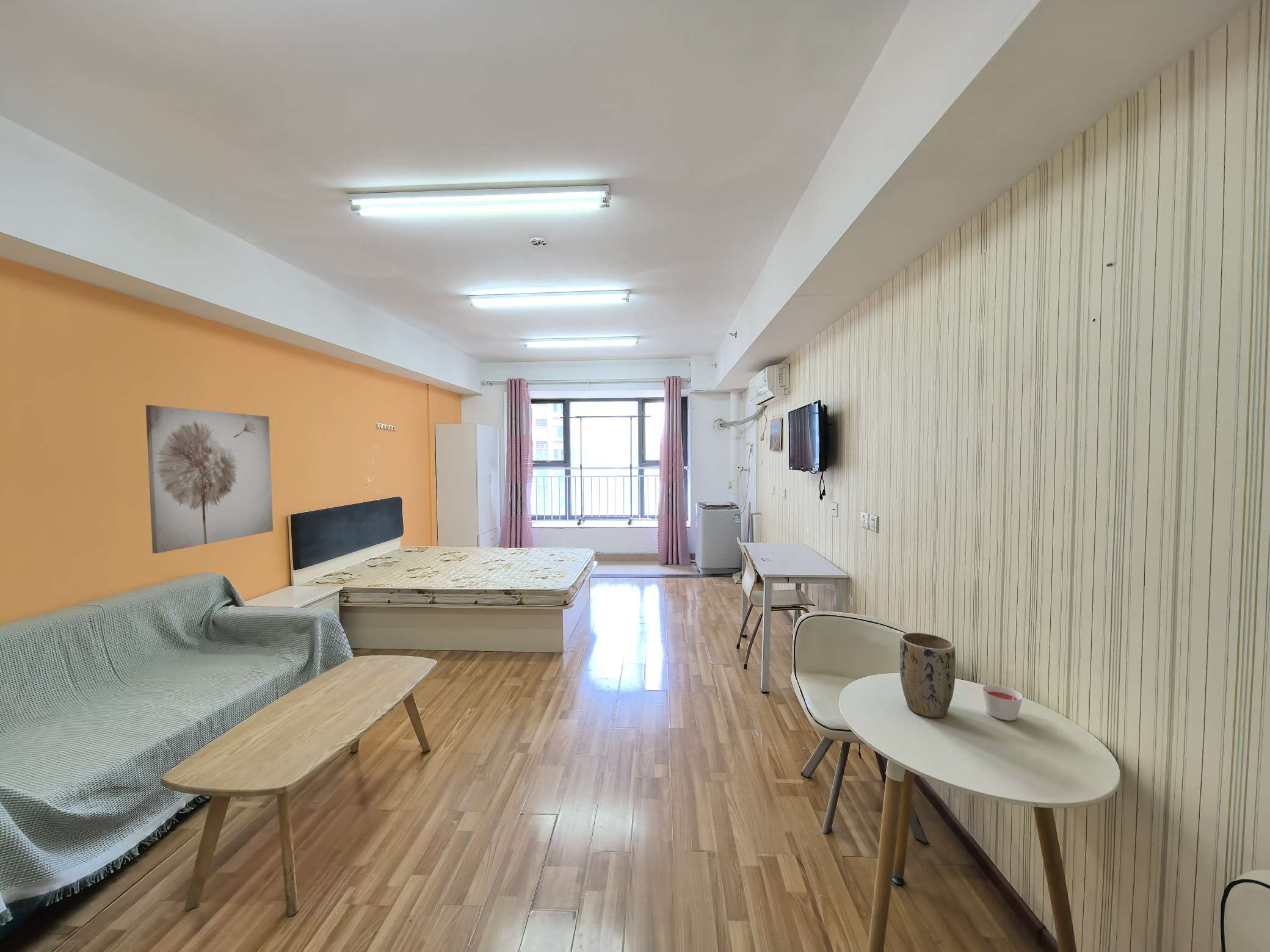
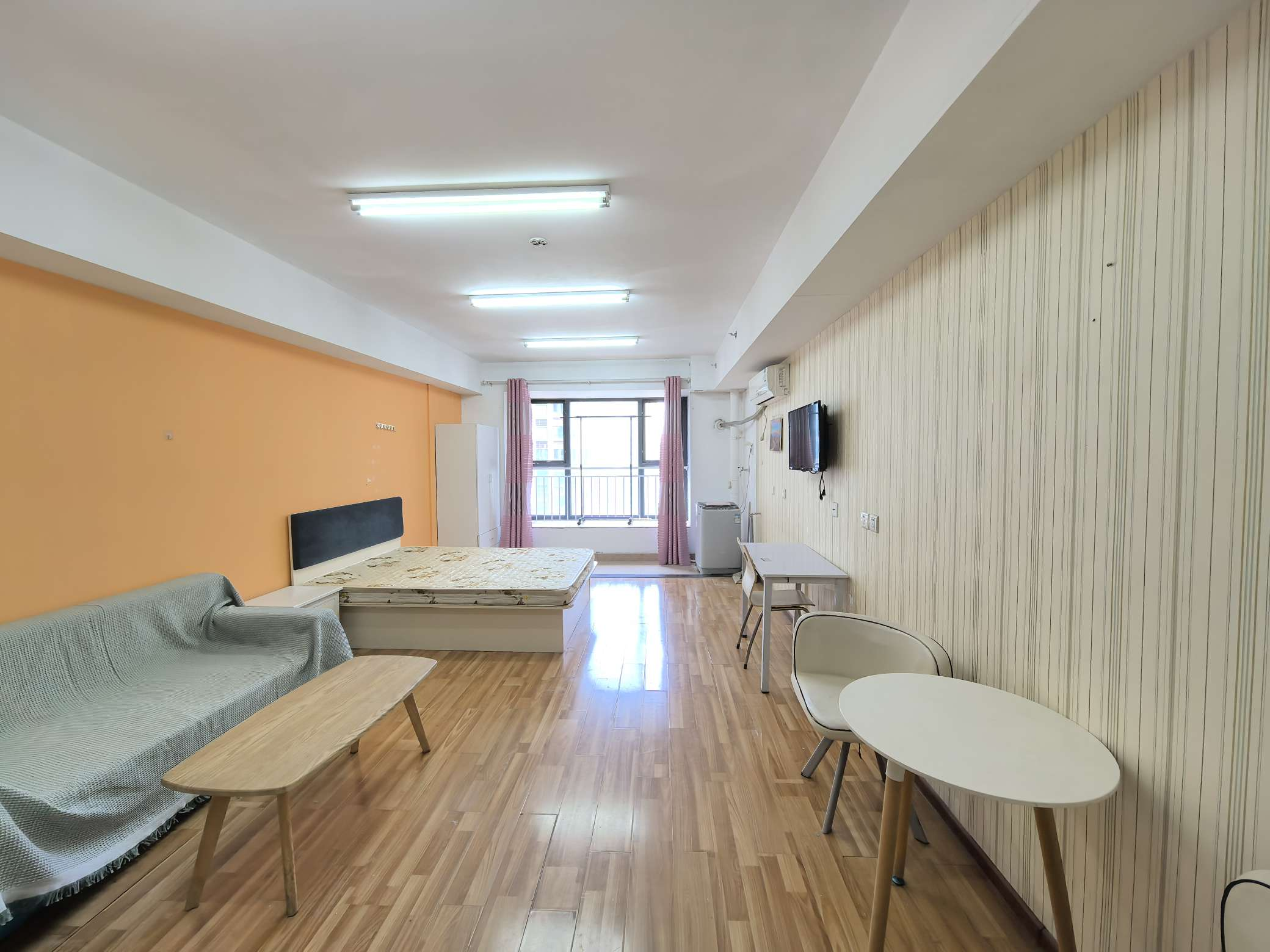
- wall art [145,405,274,554]
- plant pot [899,632,956,718]
- candle [982,685,1023,721]
